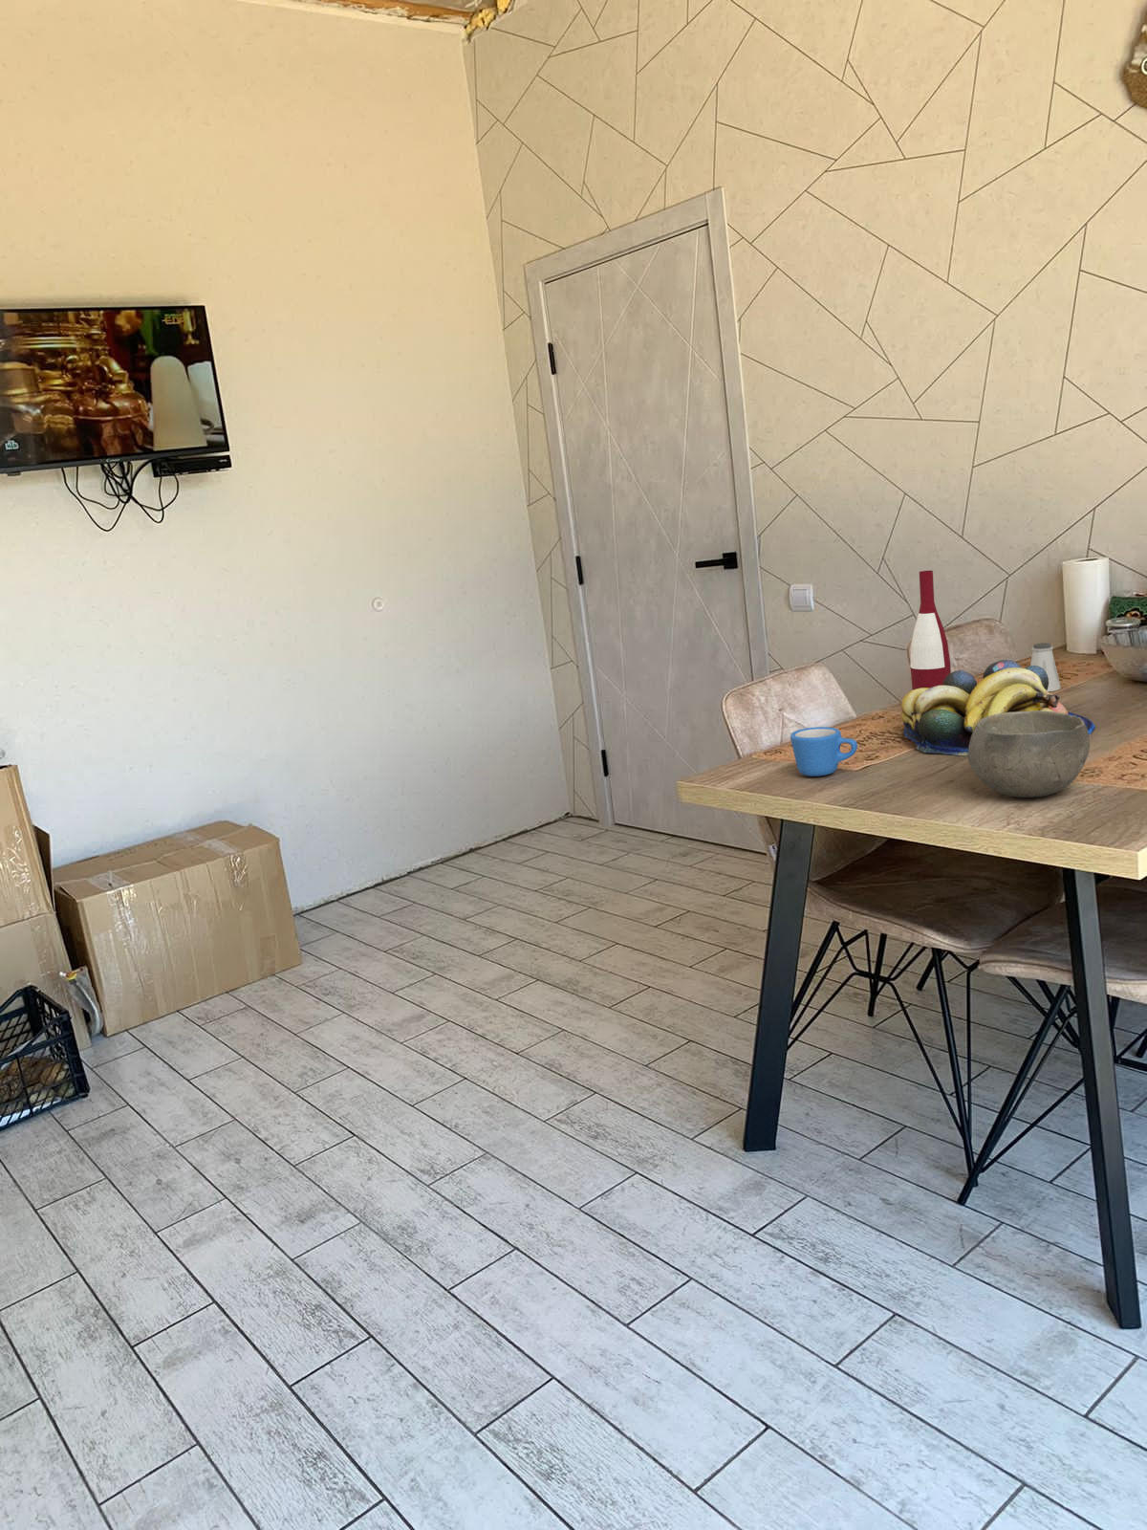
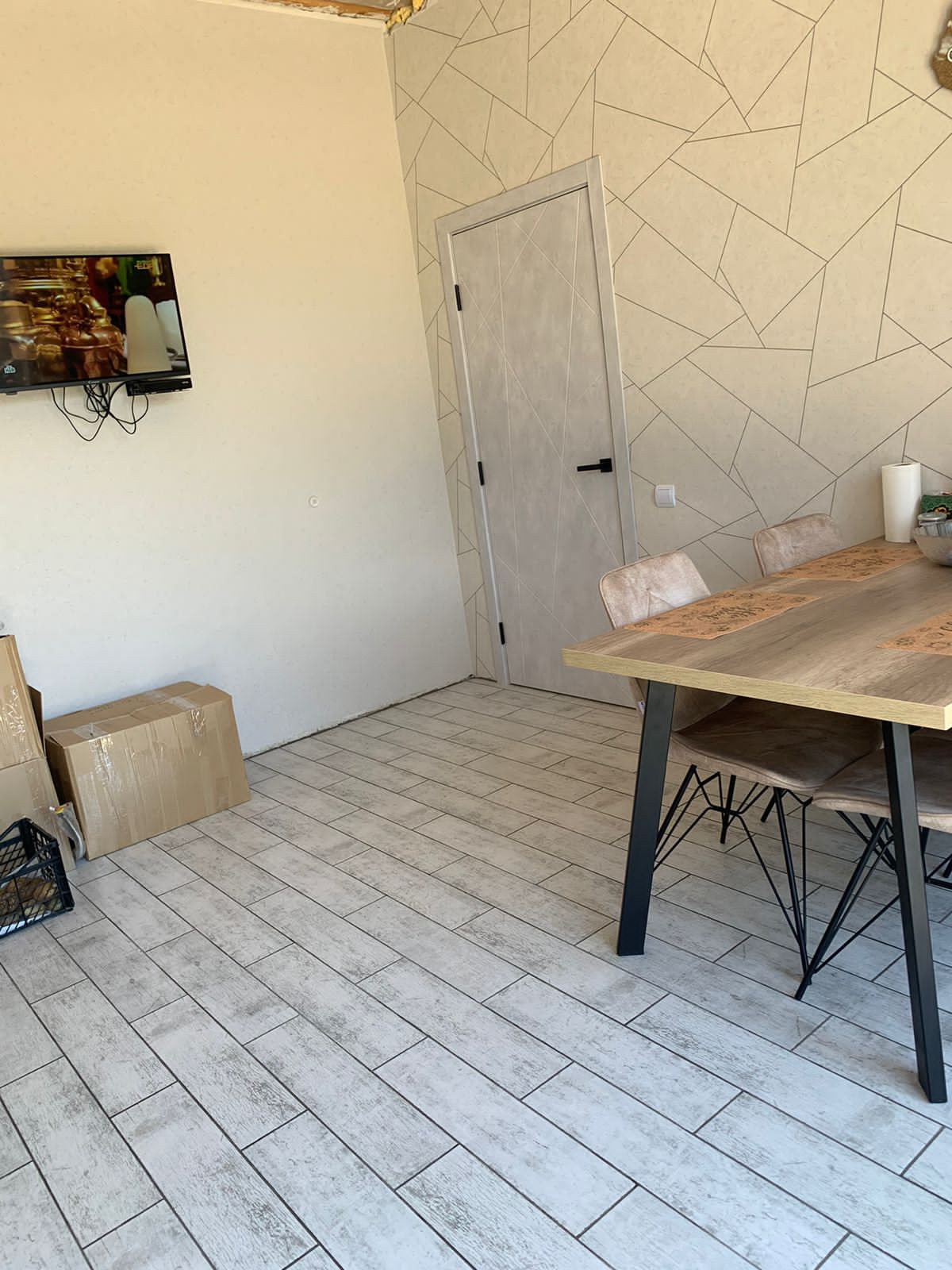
- bowl [967,711,1090,799]
- alcohol [908,570,952,690]
- saltshaker [1029,642,1061,693]
- mug [789,725,858,777]
- fruit bowl [900,659,1096,757]
